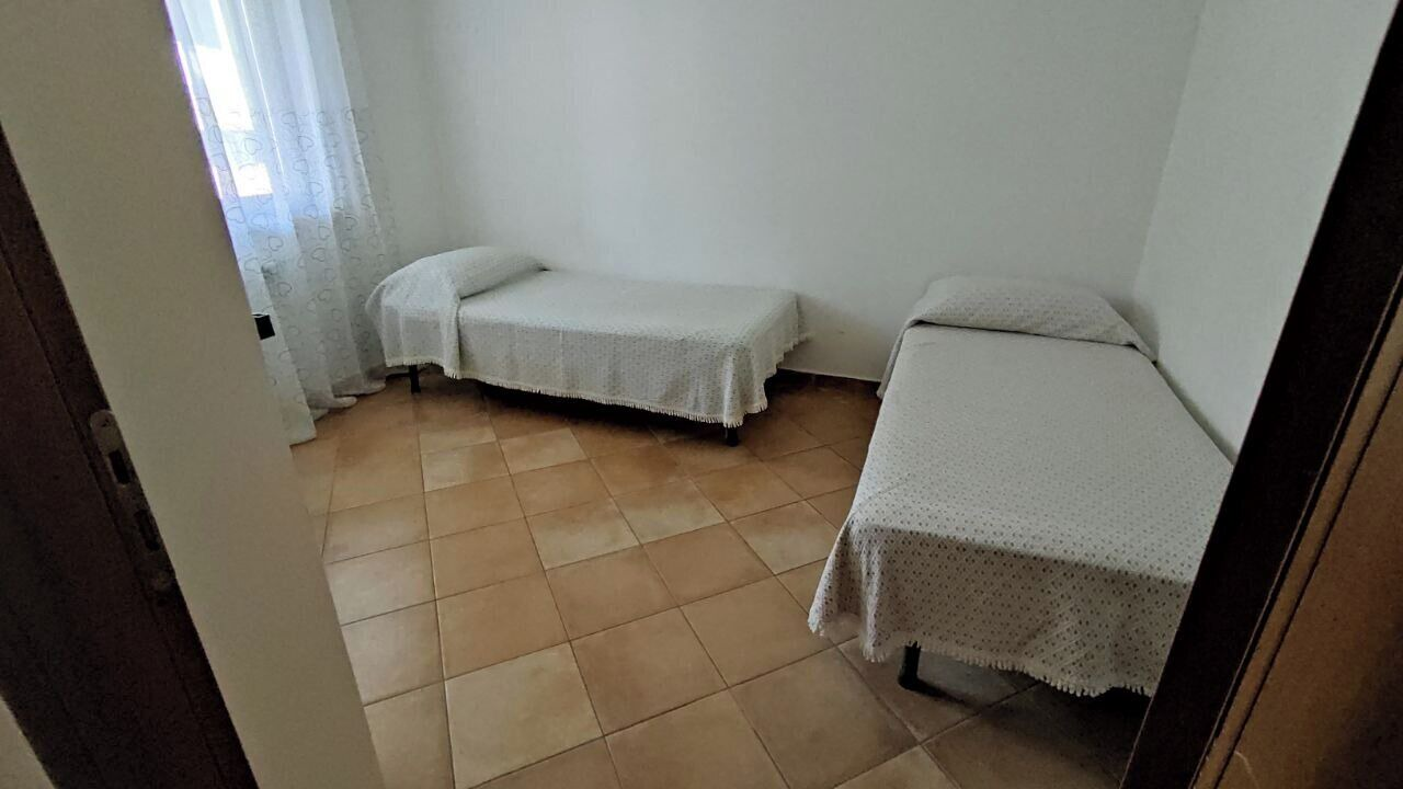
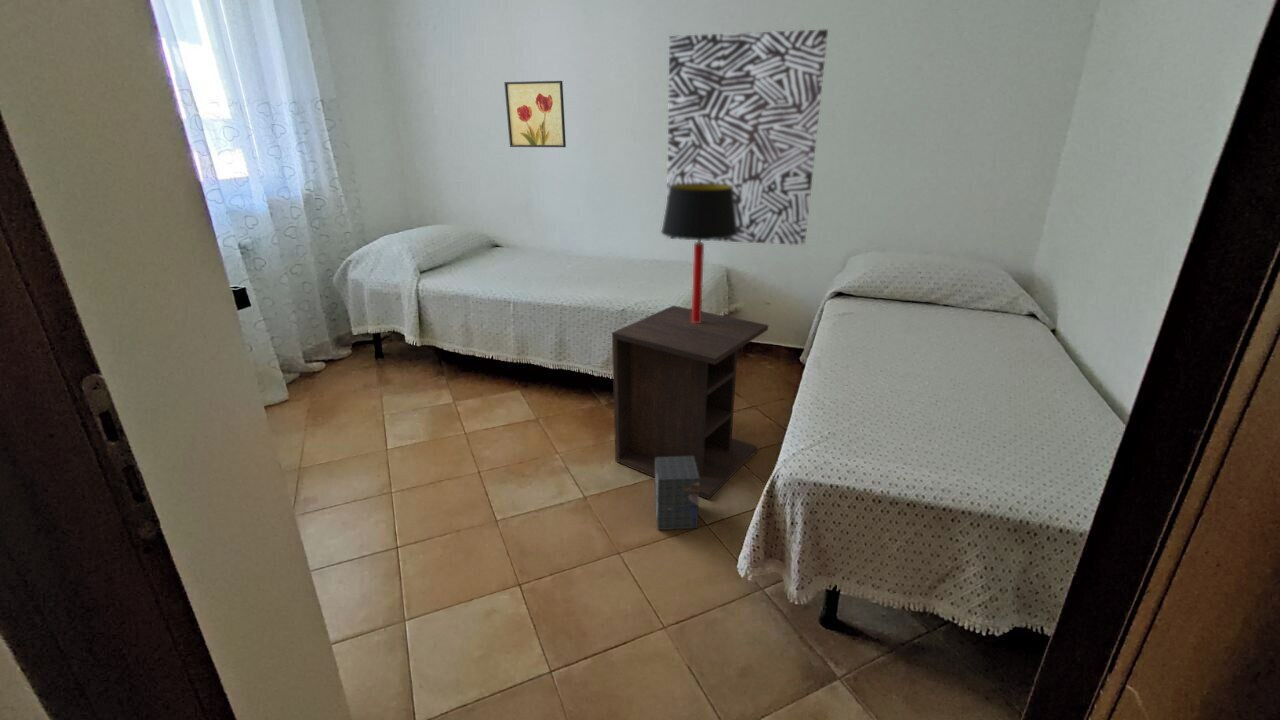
+ wall art [666,28,829,246]
+ wall art [503,80,567,148]
+ nightstand [611,305,769,500]
+ table lamp [660,183,738,323]
+ speaker [654,456,700,531]
